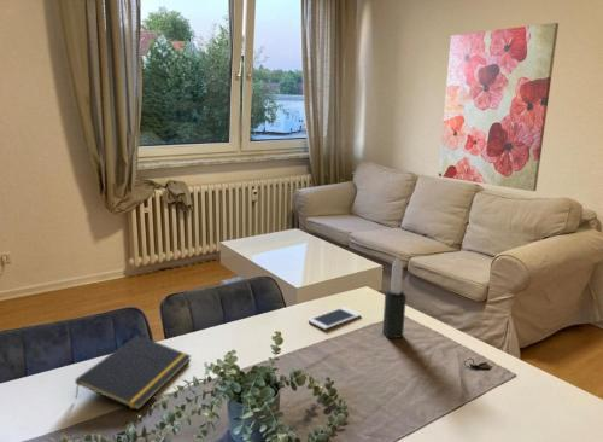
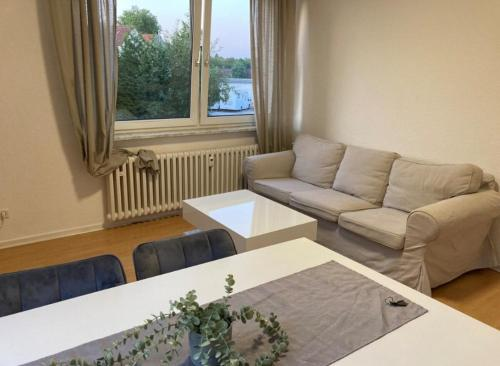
- wall art [438,22,560,192]
- notepad [74,335,192,412]
- cell phone [308,306,362,331]
- candle [381,252,408,339]
